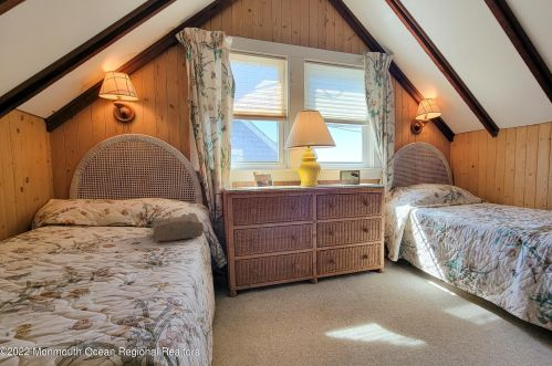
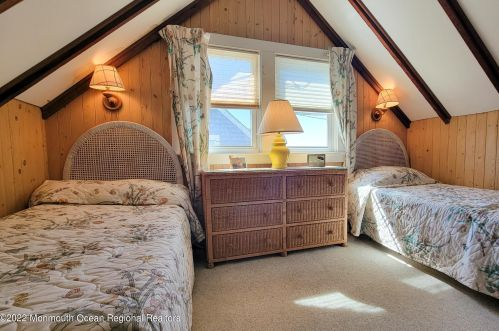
- tote bag [145,212,205,242]
